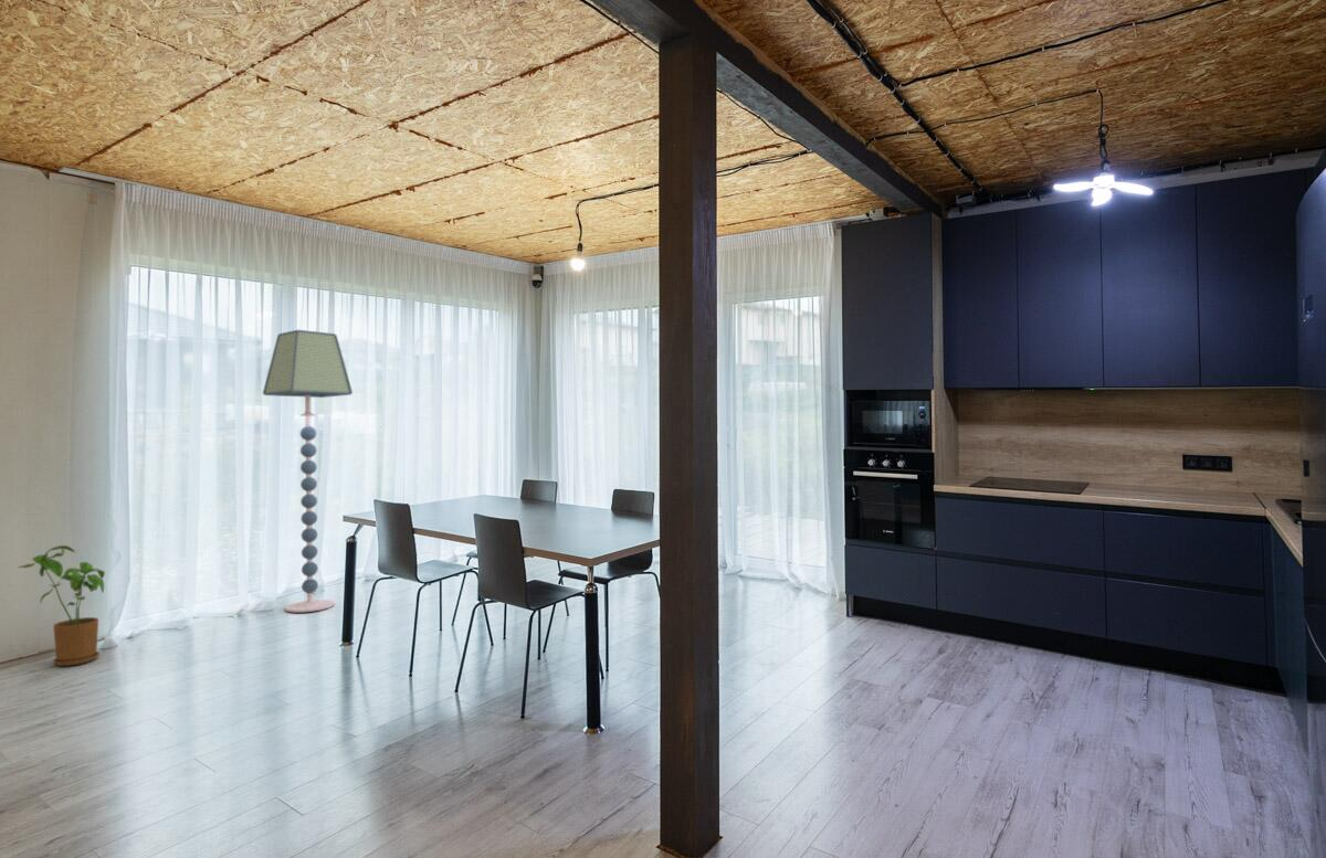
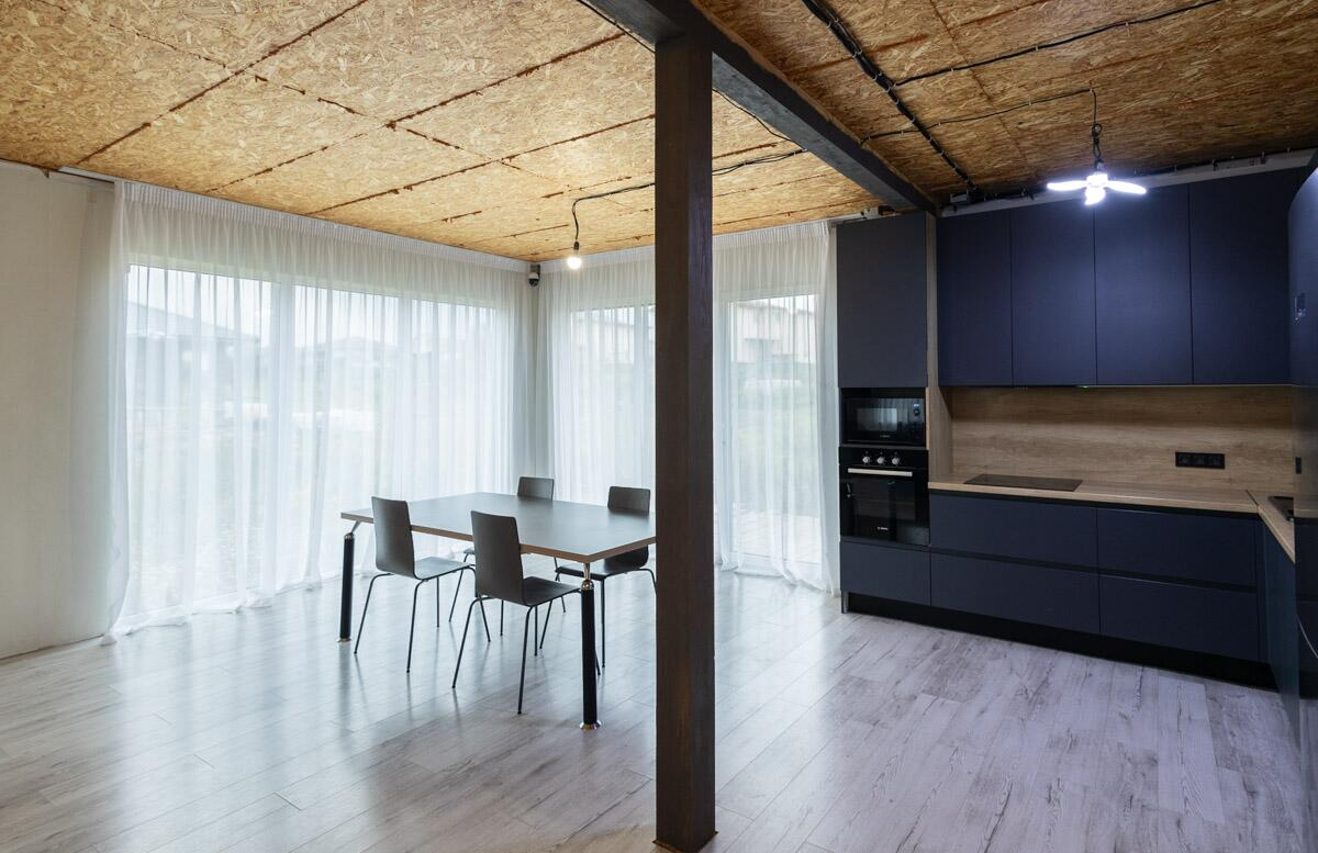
- house plant [17,544,106,667]
- floor lamp [262,329,354,613]
